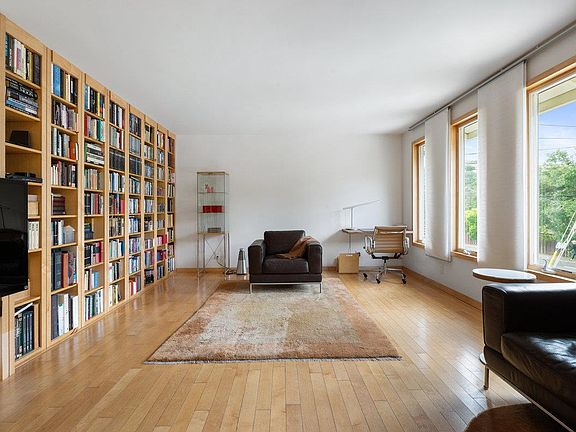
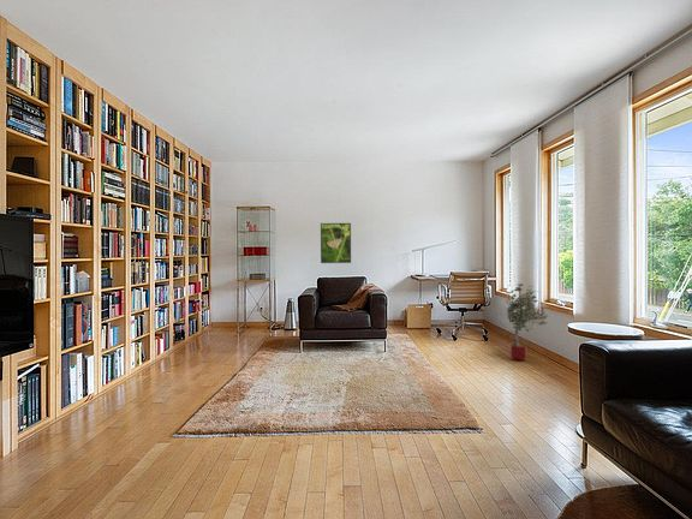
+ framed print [320,222,352,264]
+ potted tree [503,282,549,362]
